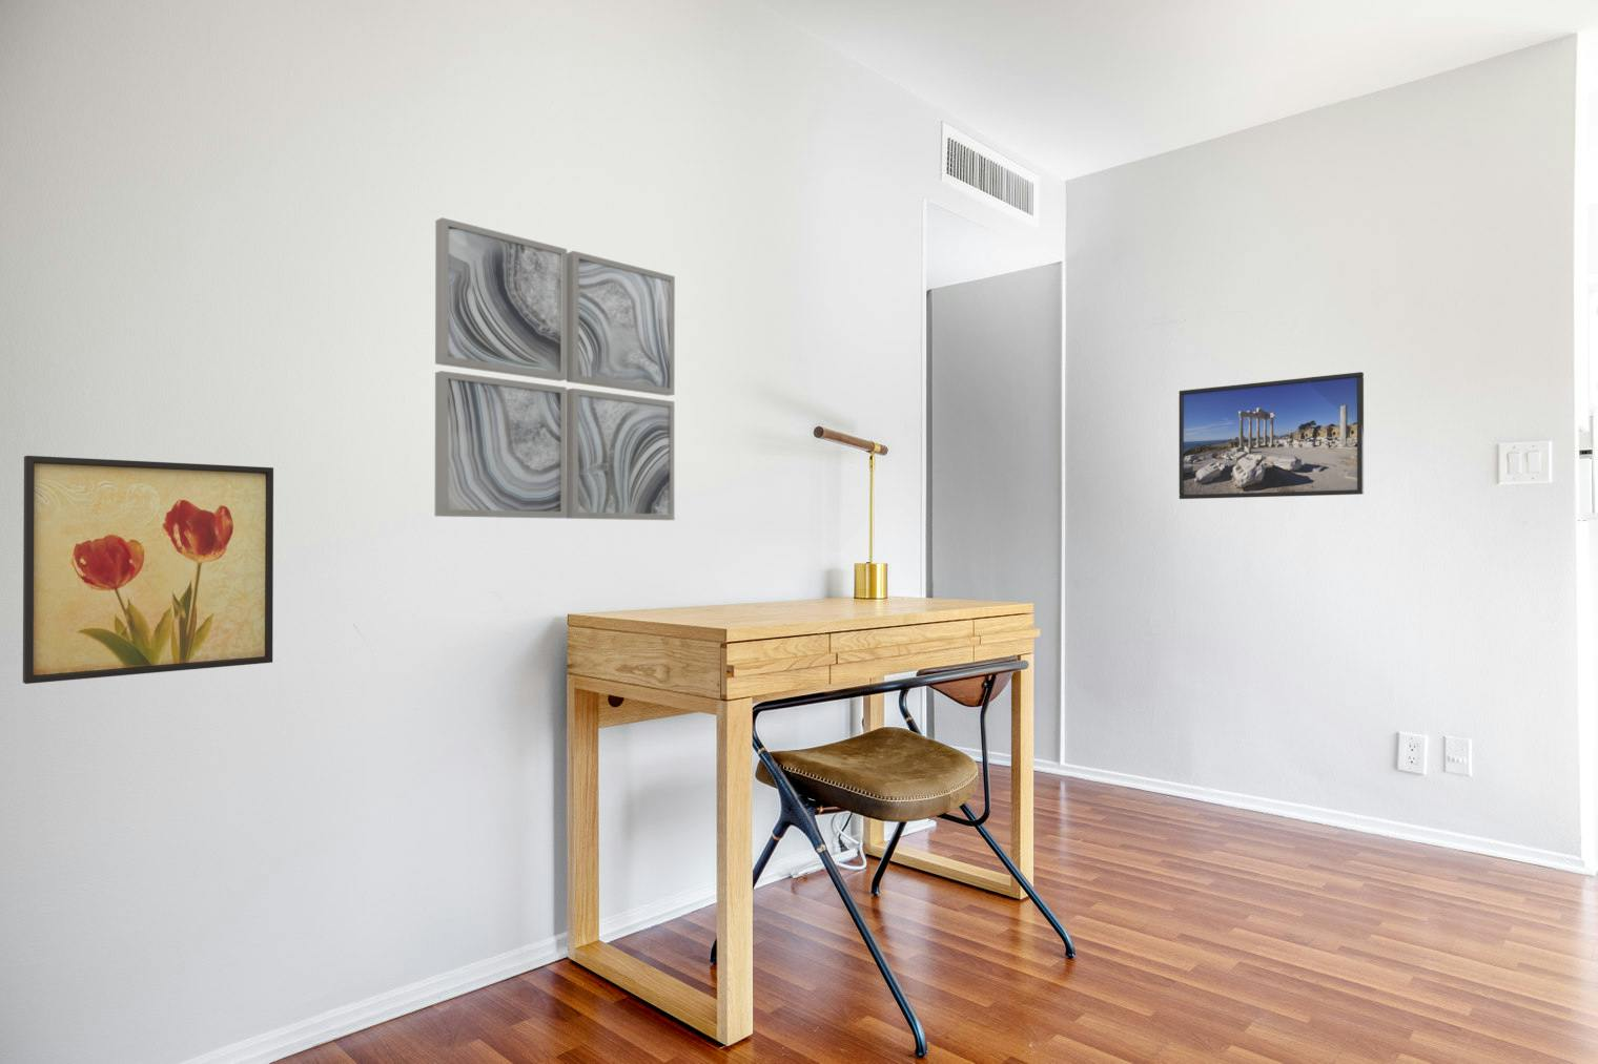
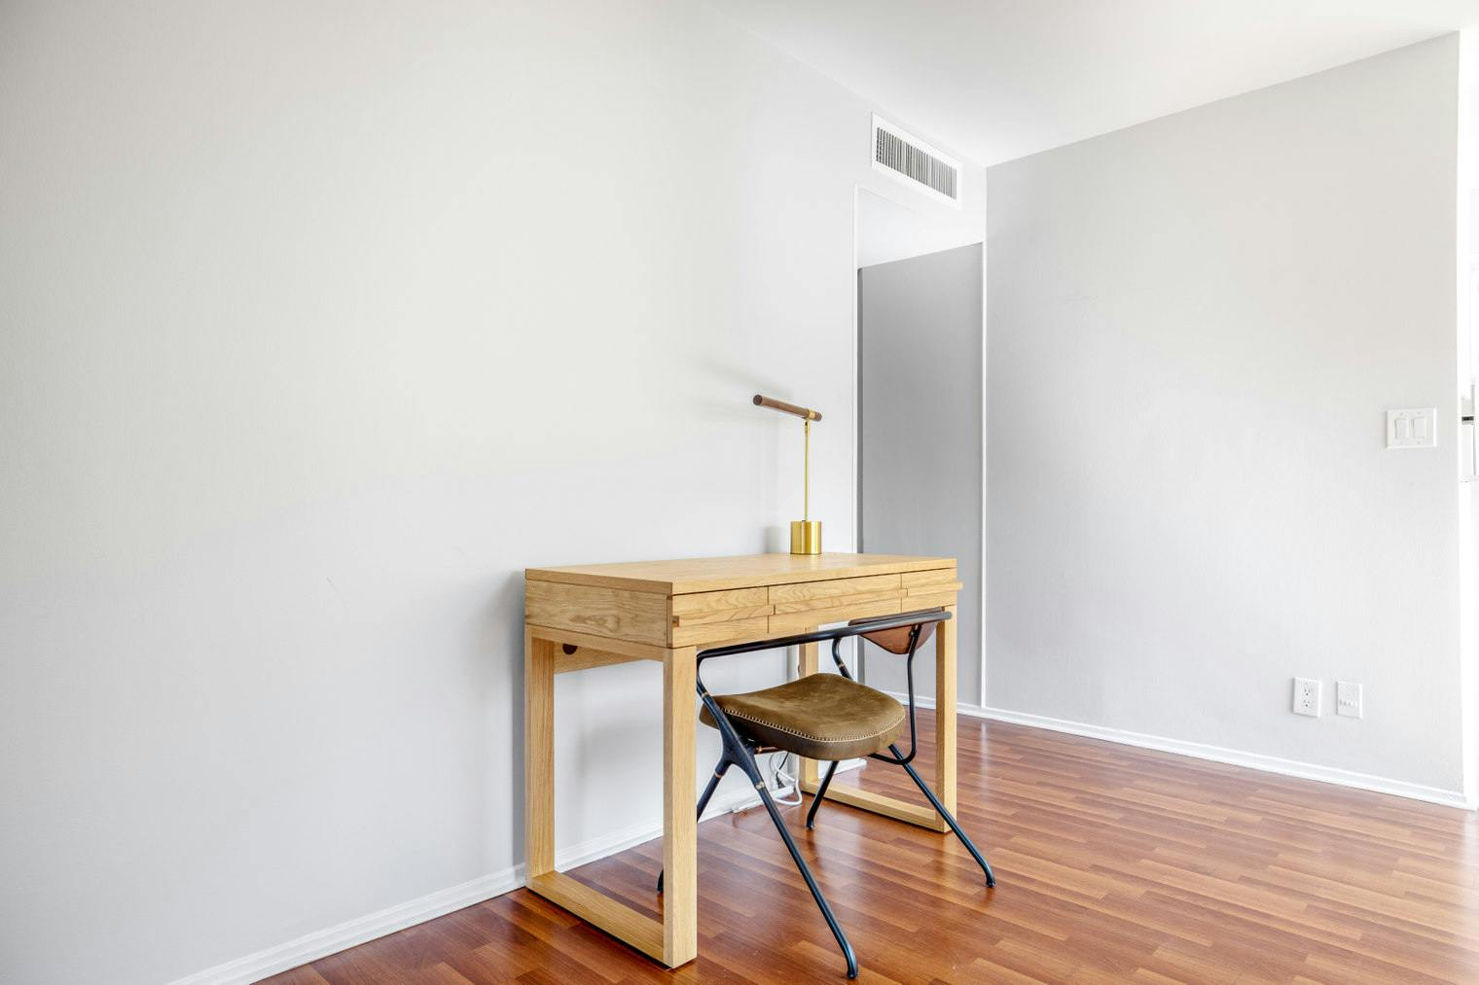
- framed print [1179,370,1365,500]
- wall art [434,216,676,521]
- wall art [23,455,274,685]
